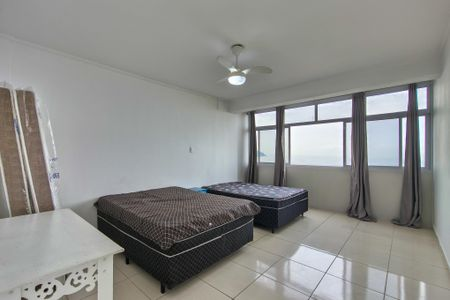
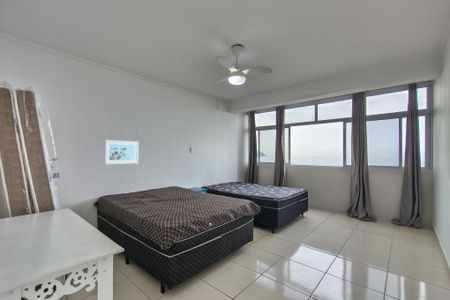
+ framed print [104,139,140,165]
